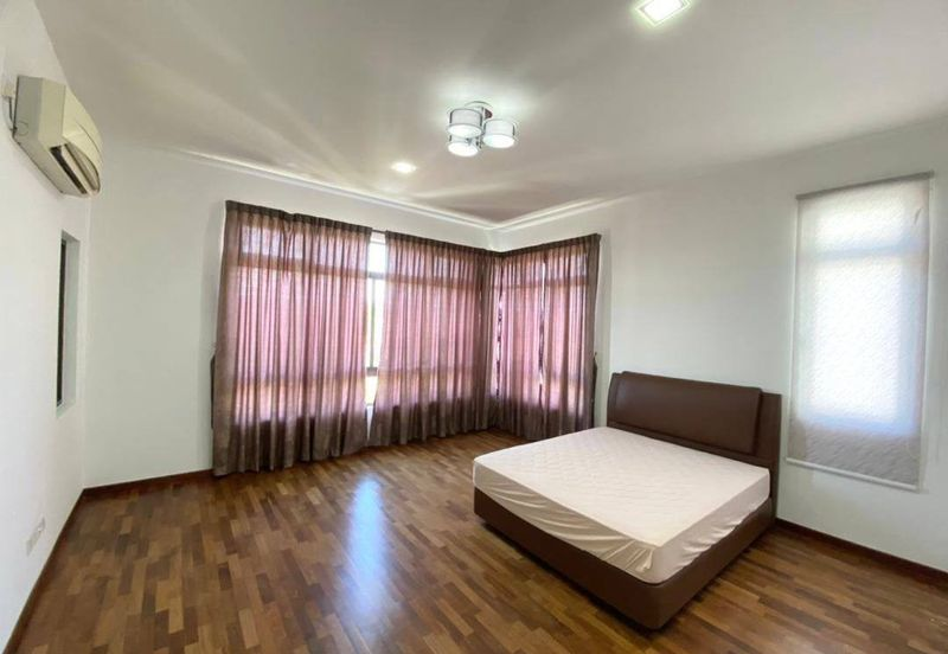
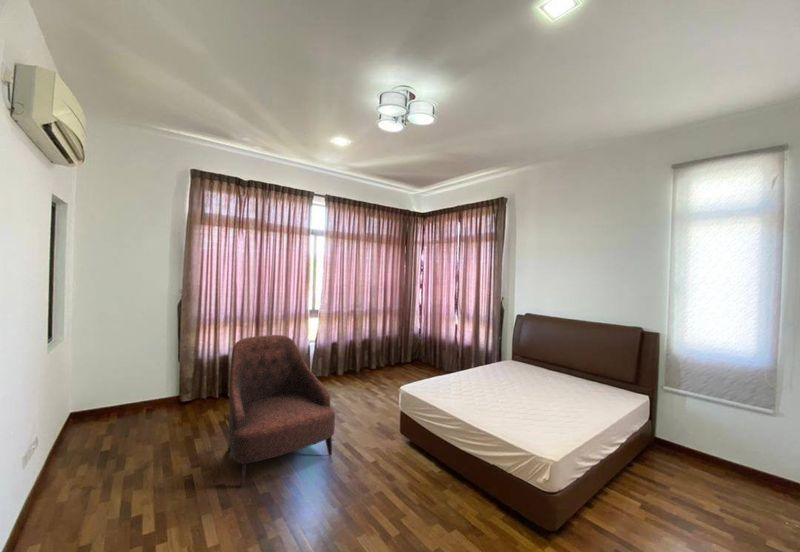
+ armchair [227,334,336,488]
